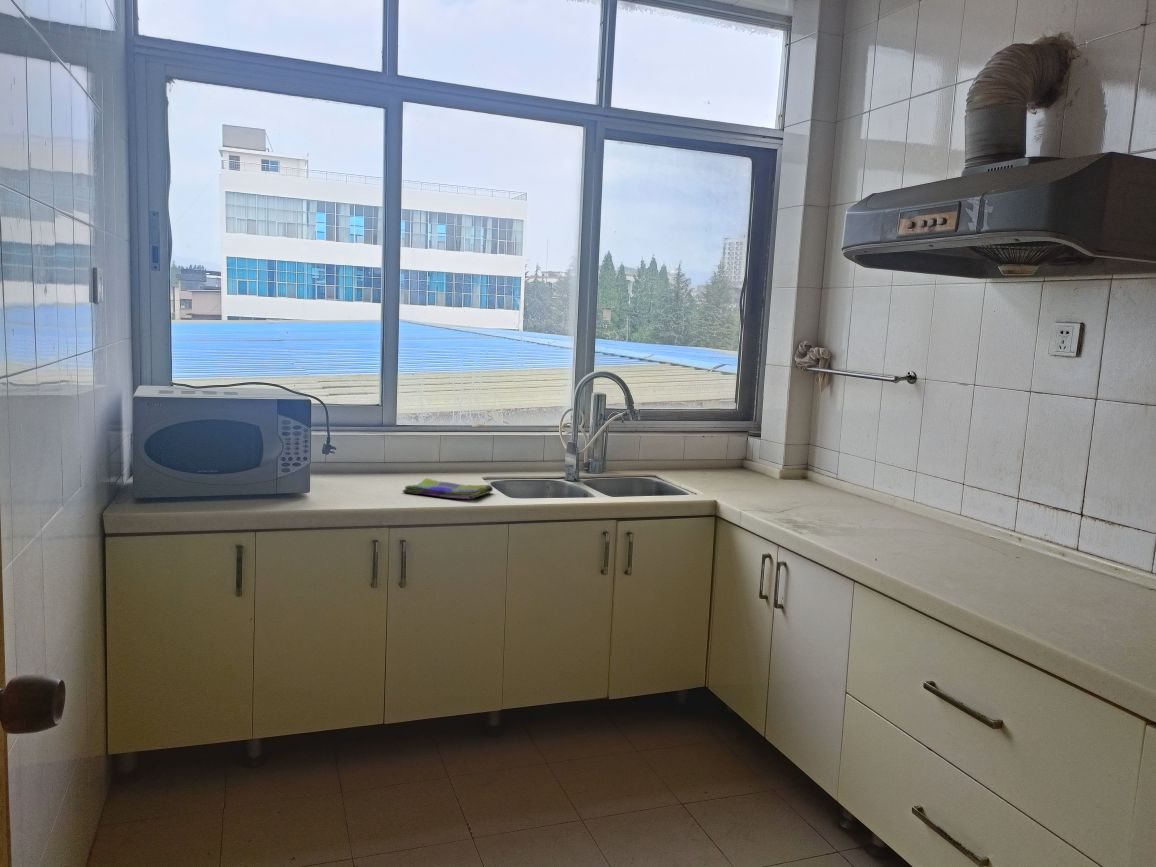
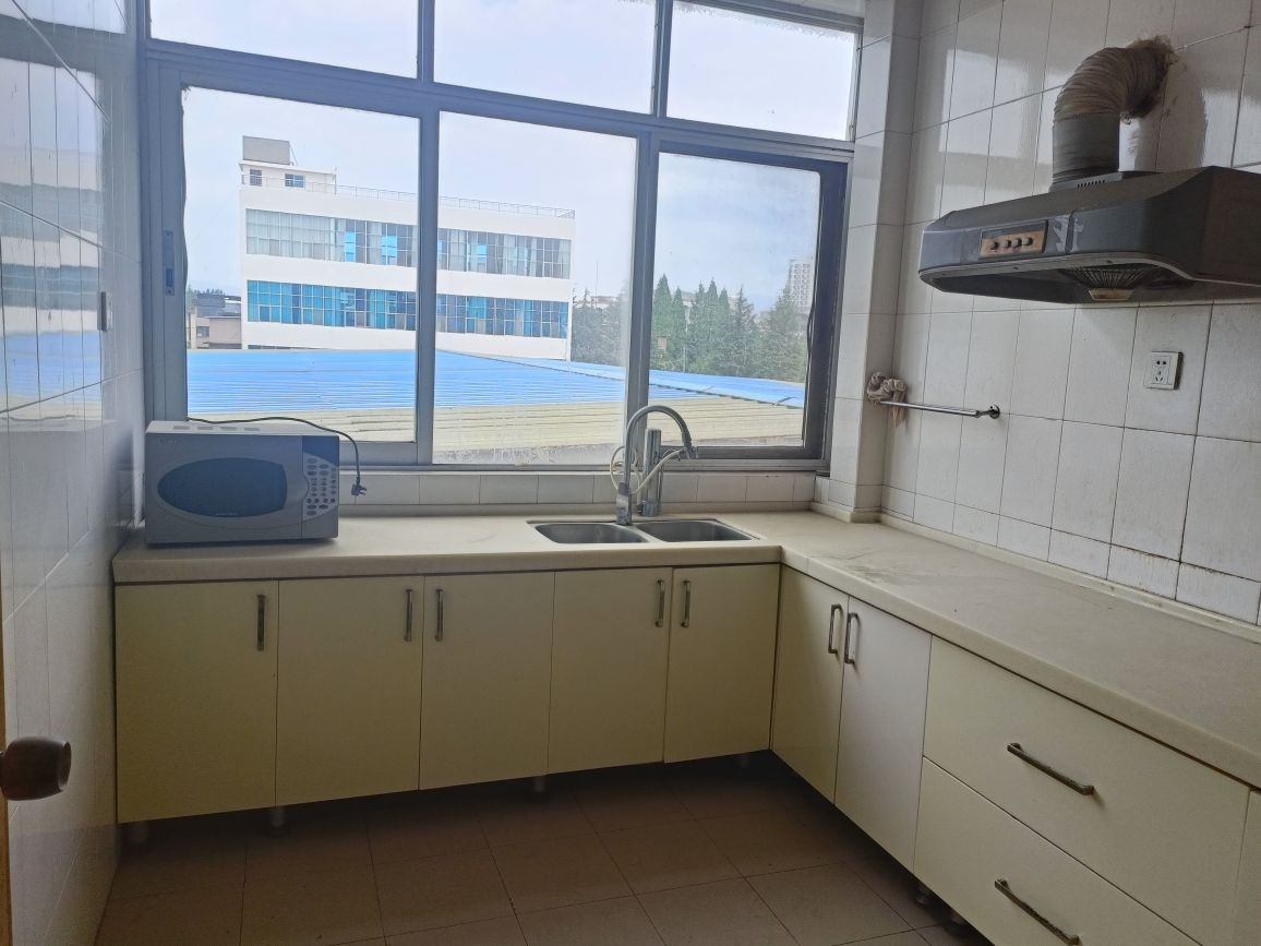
- dish towel [402,477,494,500]
